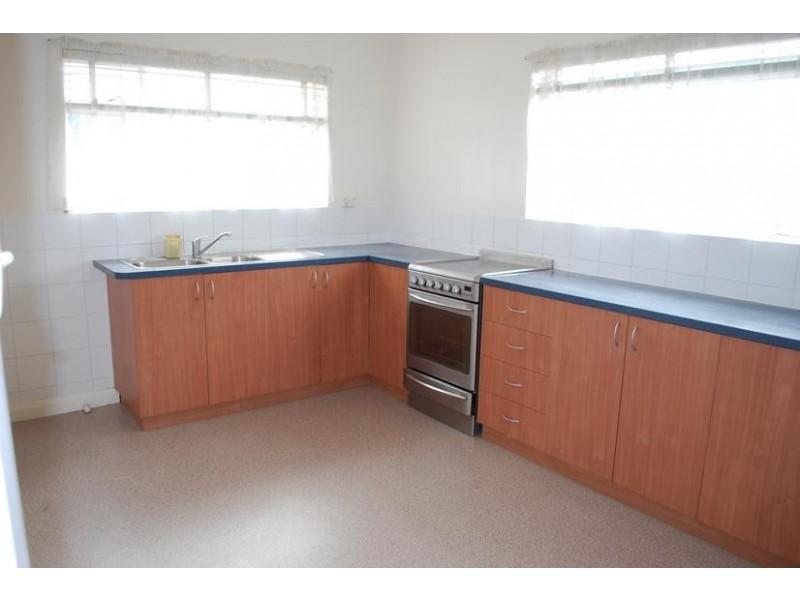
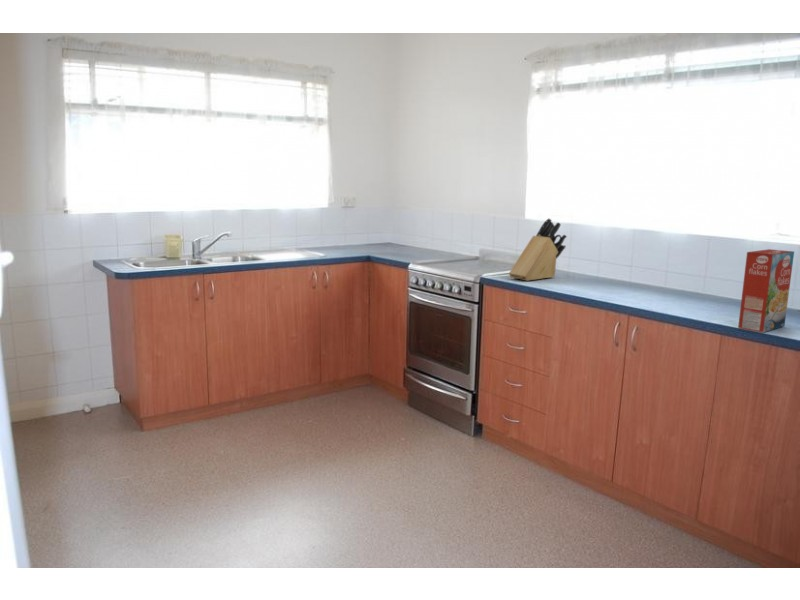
+ knife block [508,218,568,282]
+ cereal box [737,248,795,334]
